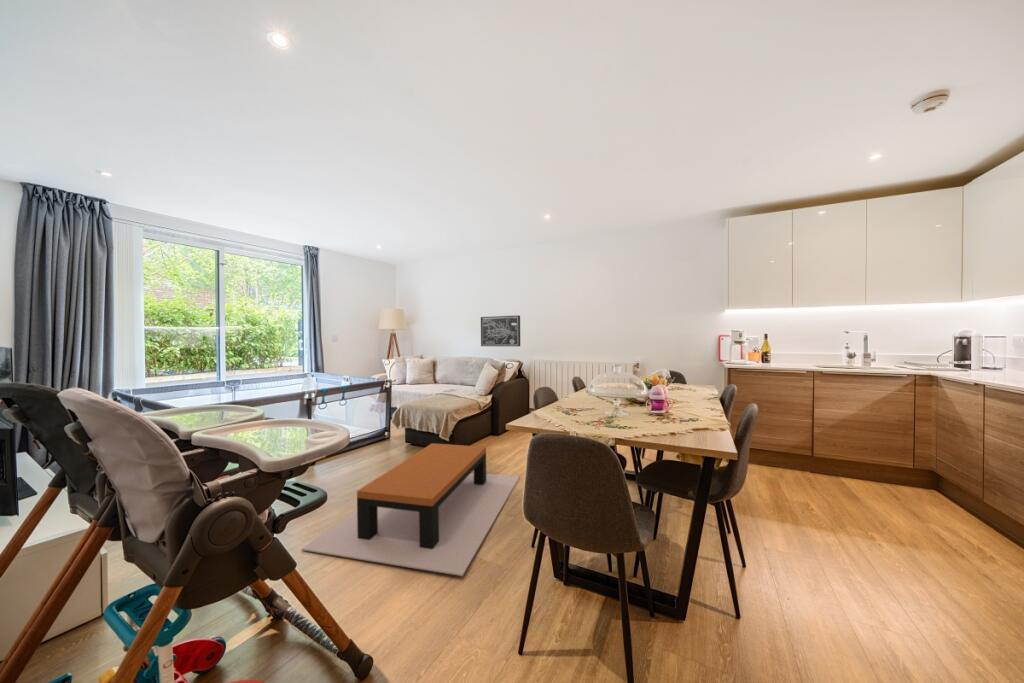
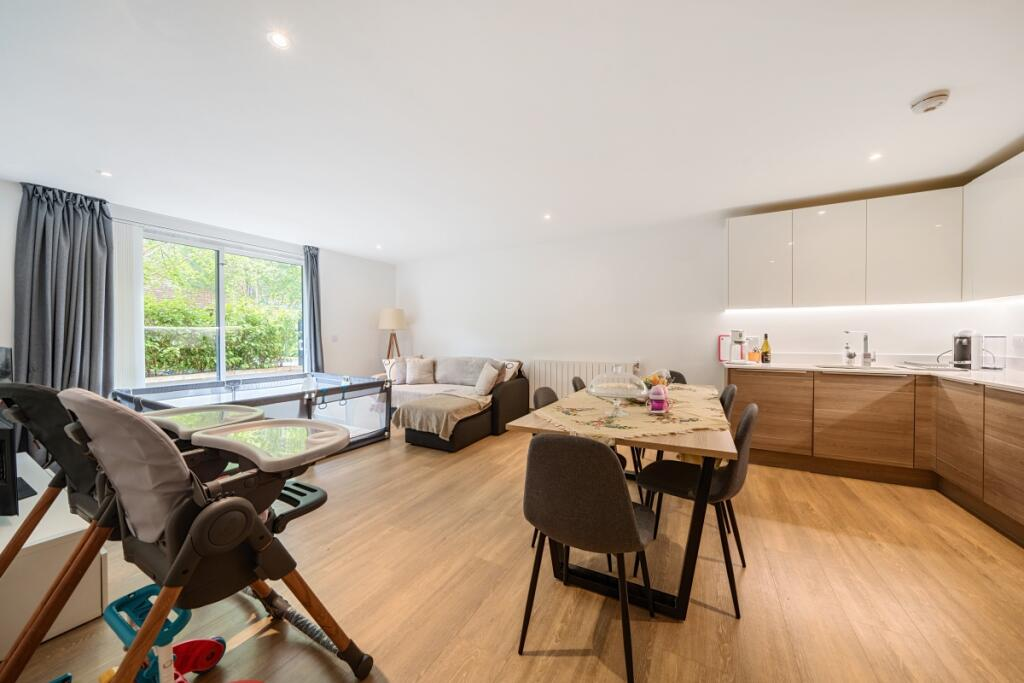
- wall art [480,314,521,347]
- coffee table [301,442,521,577]
